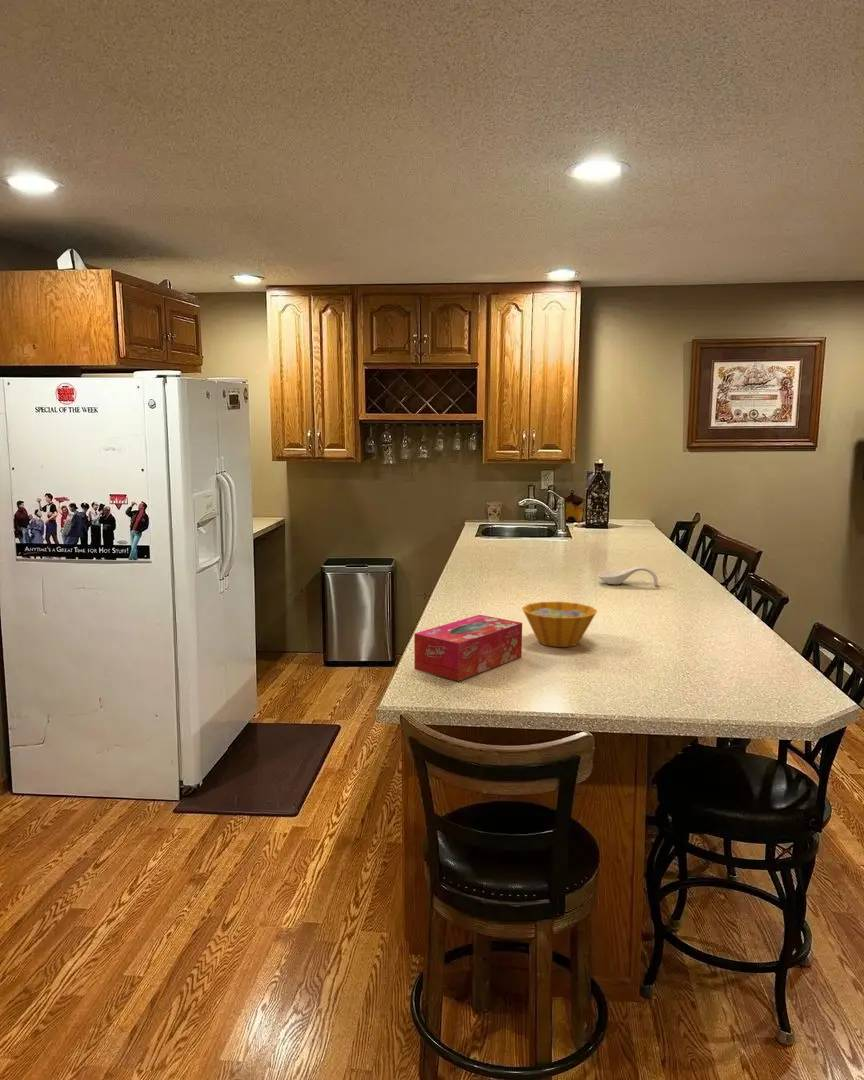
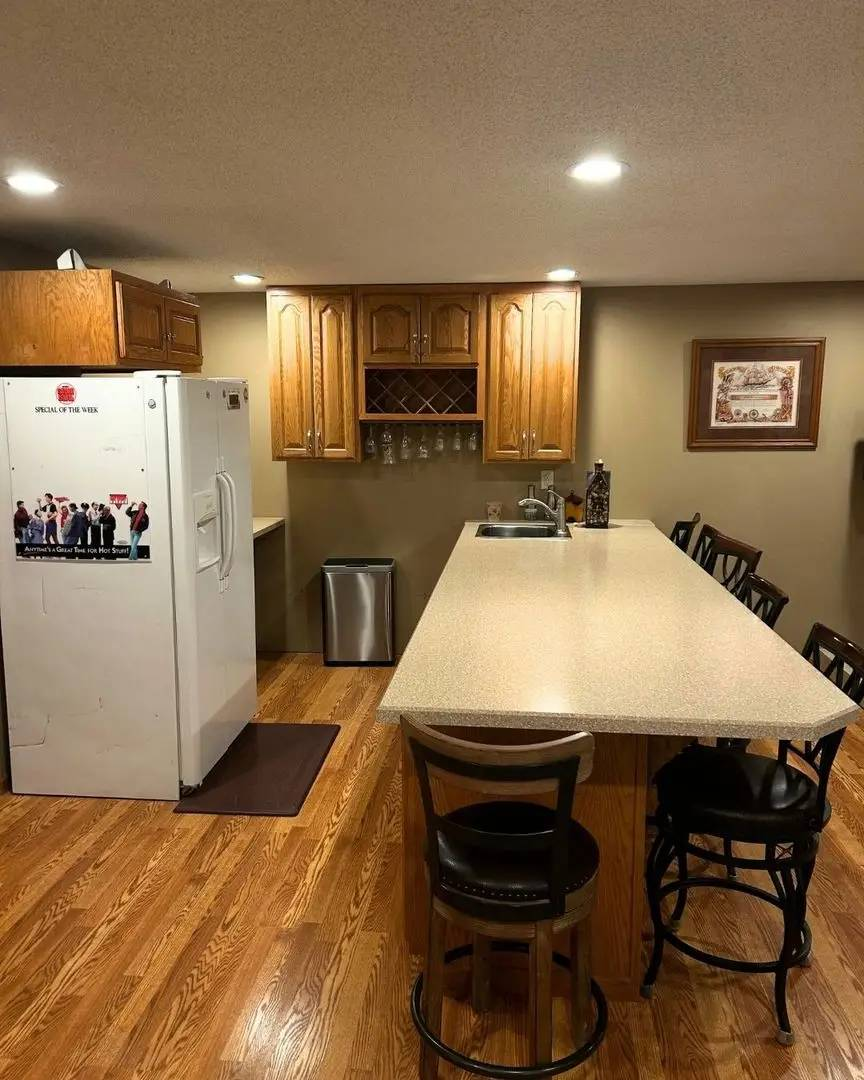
- spoon rest [597,566,659,586]
- bowl [521,601,598,648]
- tissue box [413,614,523,682]
